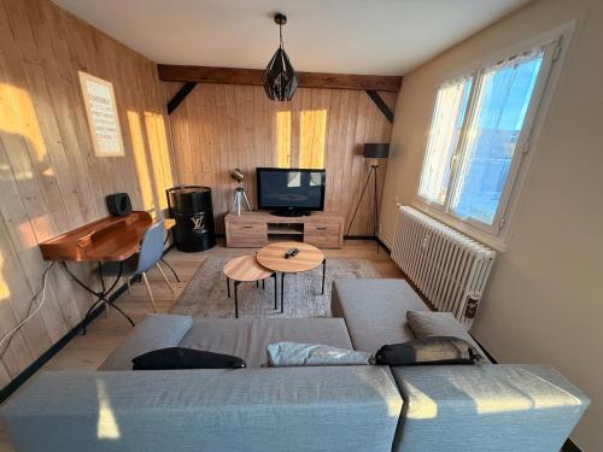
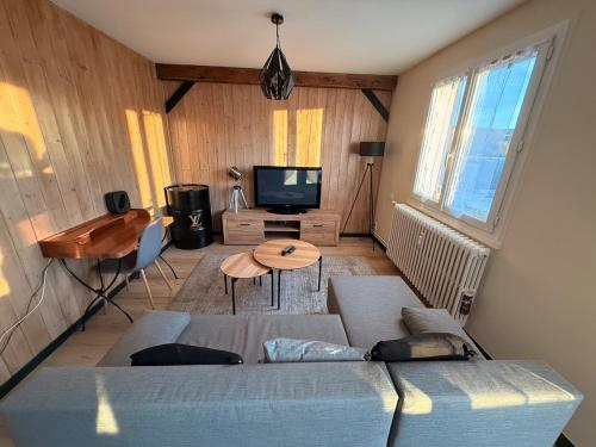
- wall art [77,70,125,158]
